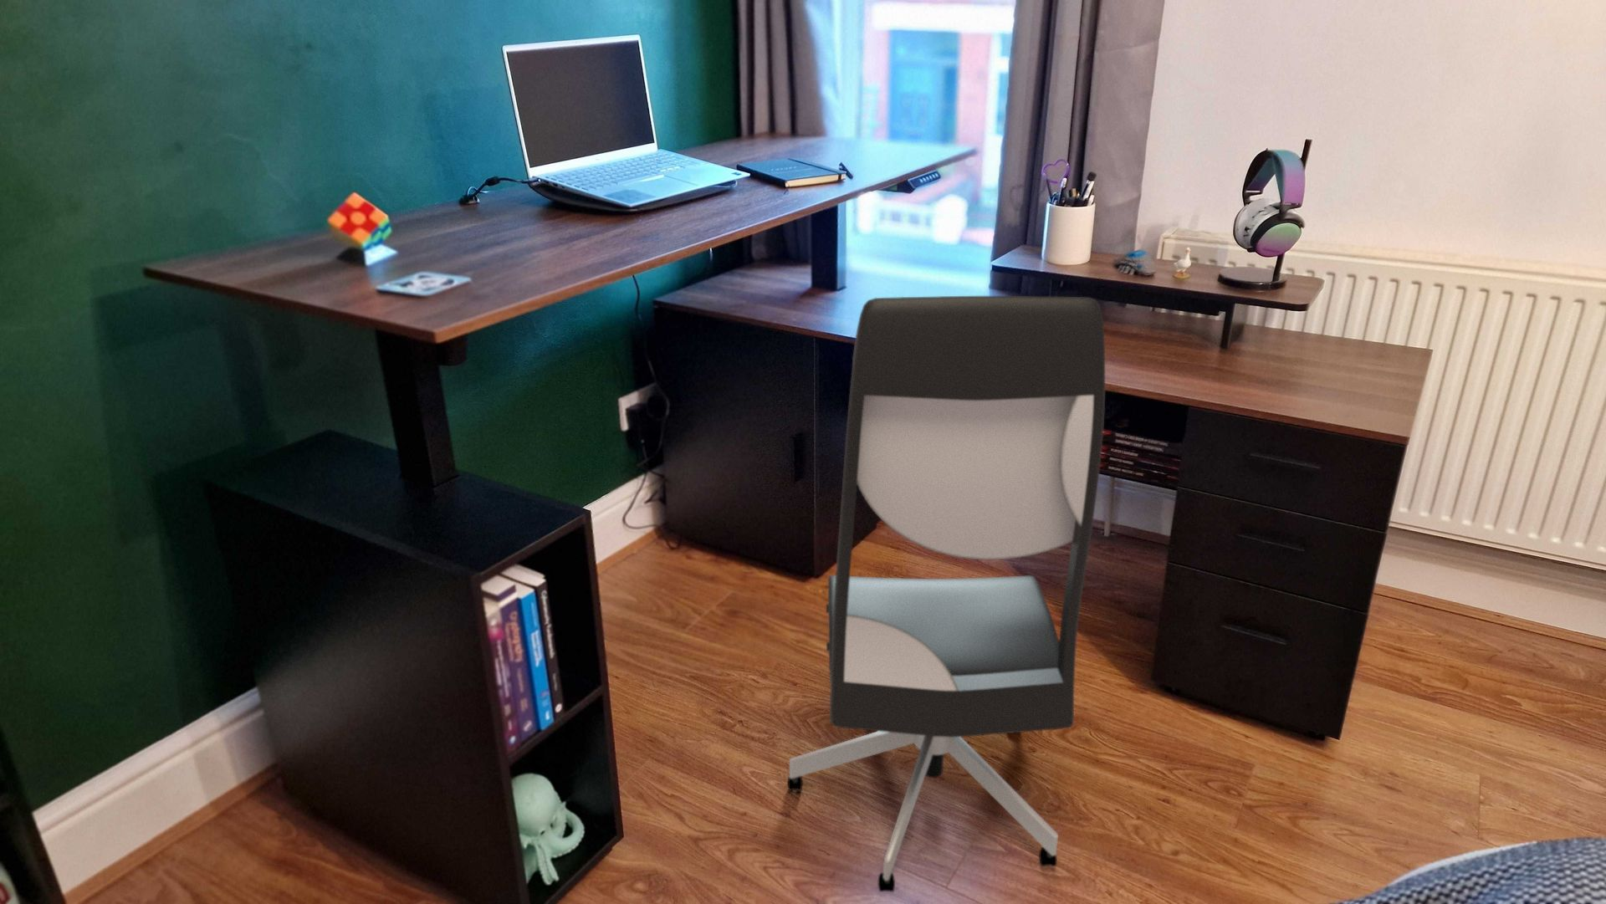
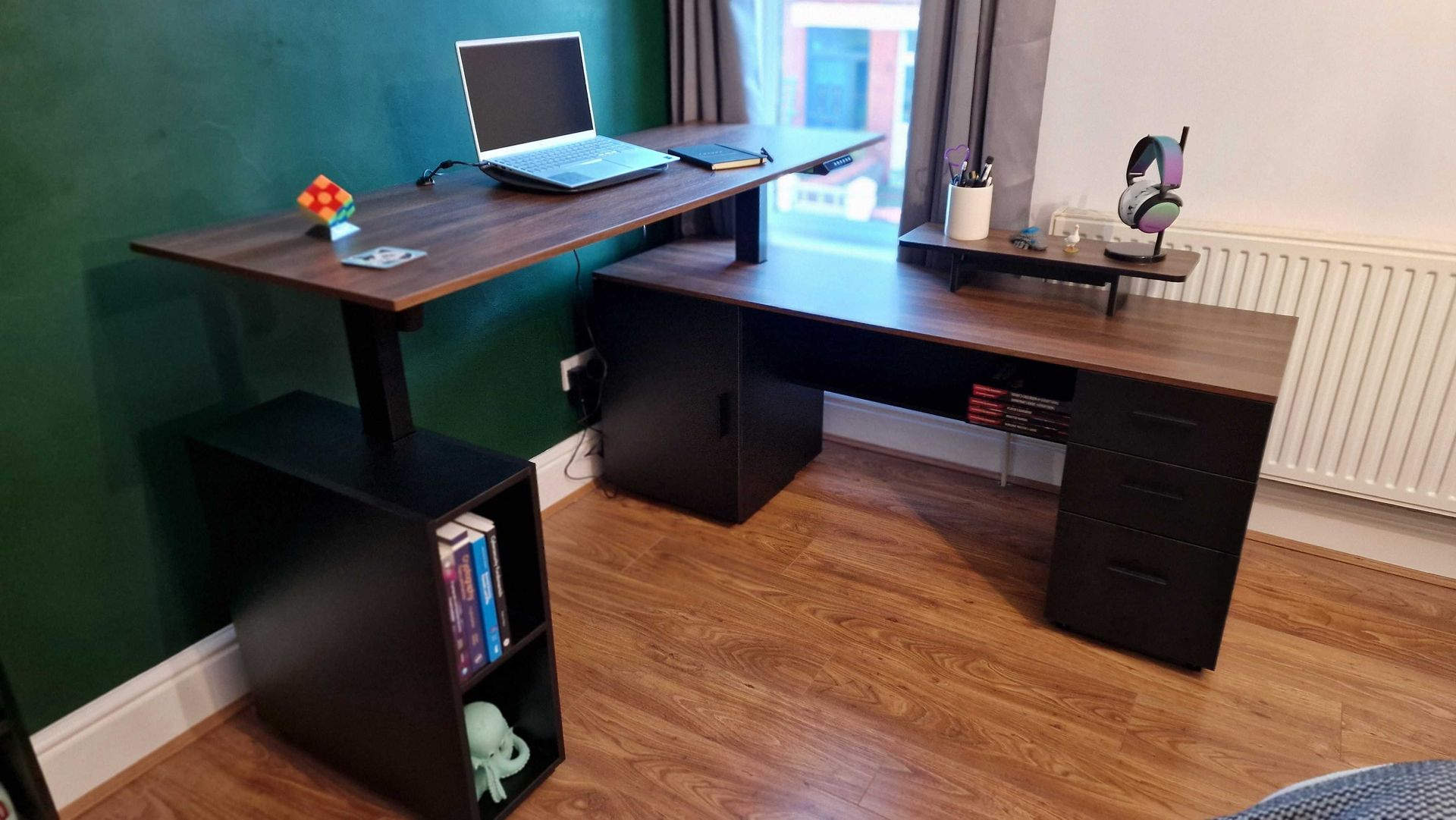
- office chair [788,295,1106,892]
